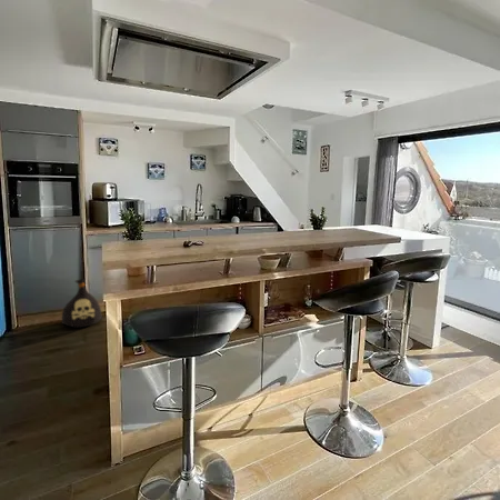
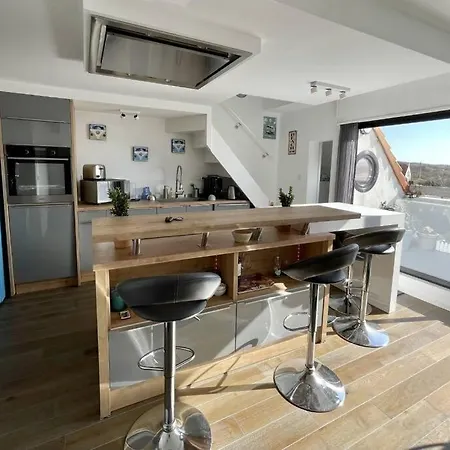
- bag [60,278,103,328]
